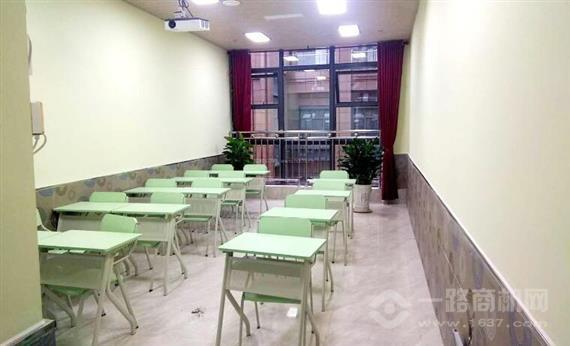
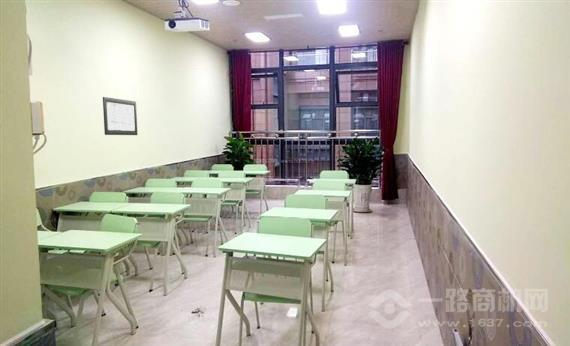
+ wall art [102,96,139,136]
